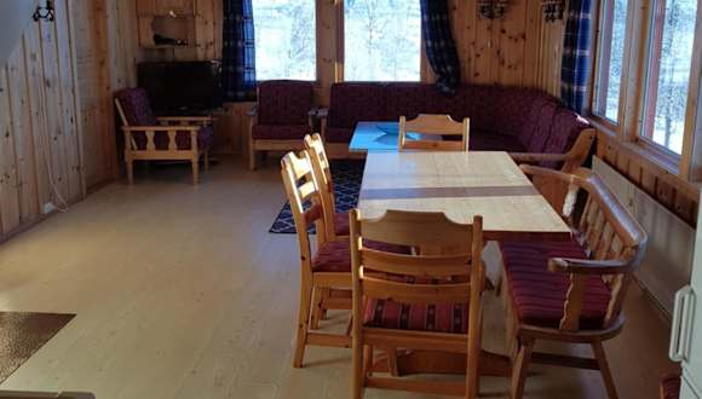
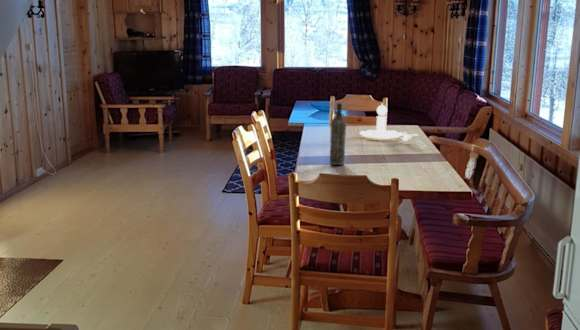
+ candlestick [358,102,419,142]
+ bottle [329,102,347,166]
